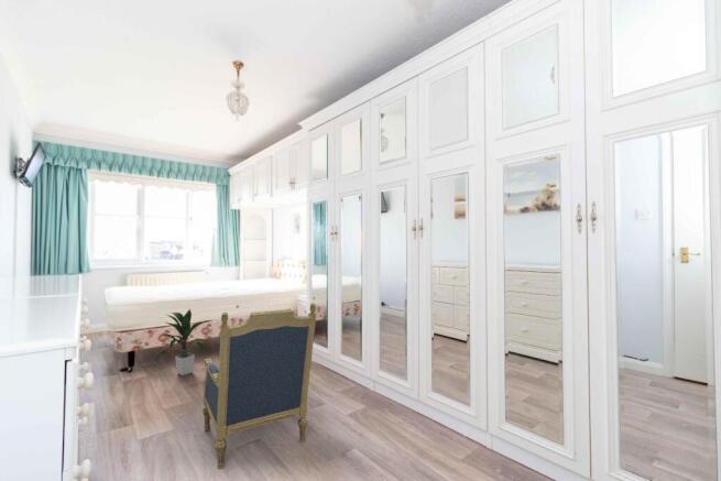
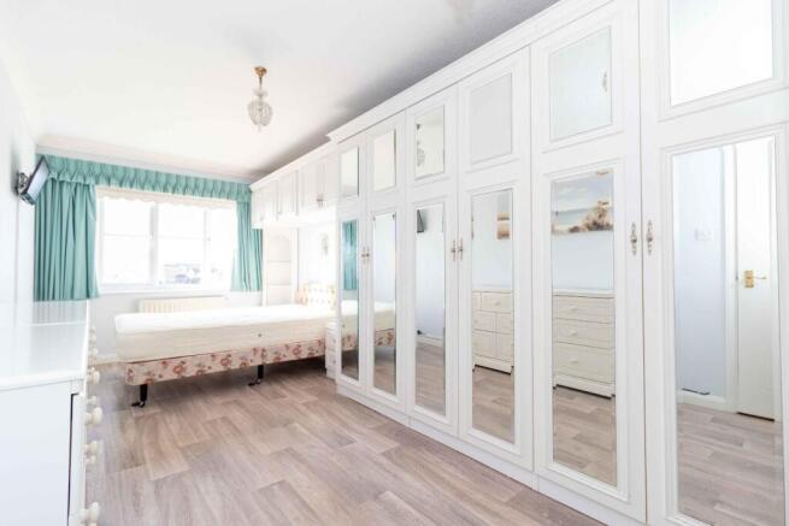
- indoor plant [151,307,215,376]
- armchair [201,302,317,470]
